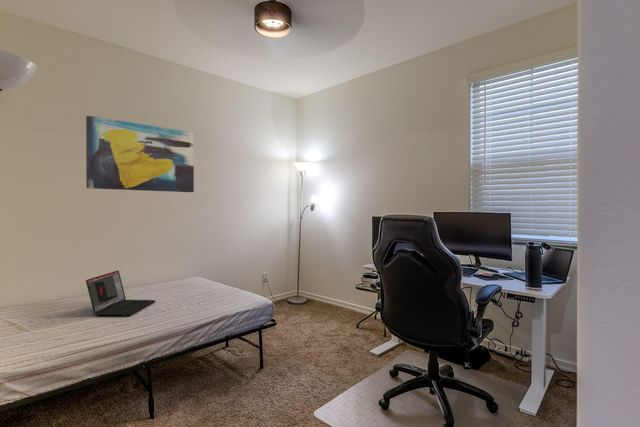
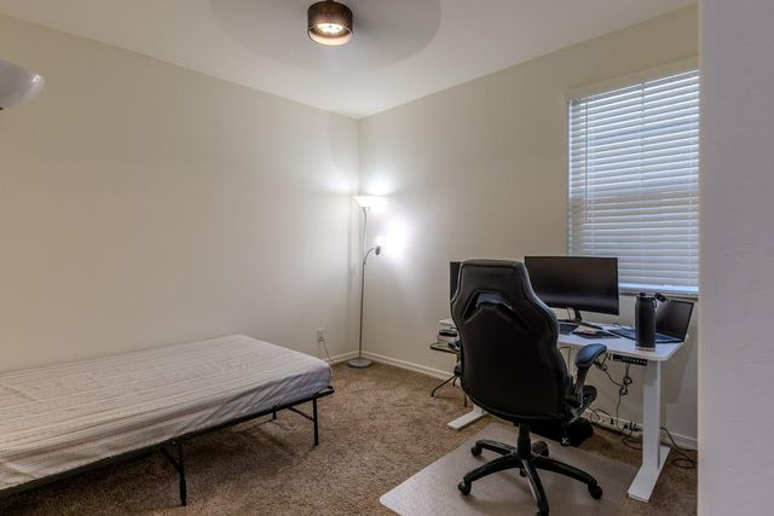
- laptop [85,270,157,317]
- wall art [85,115,195,193]
